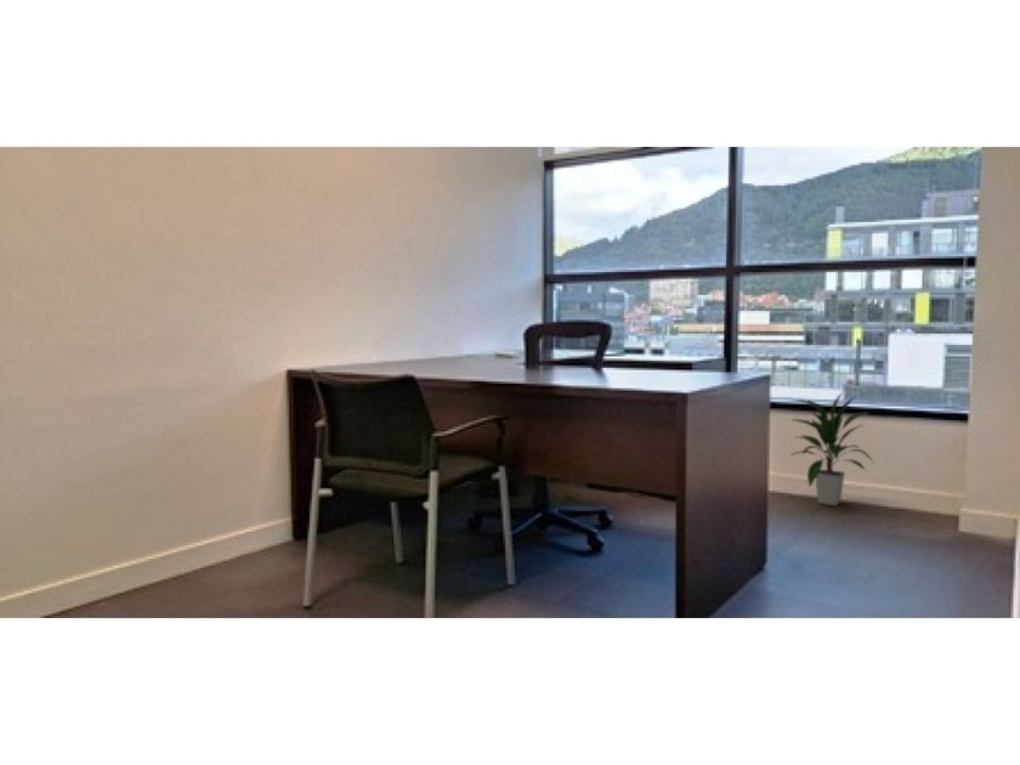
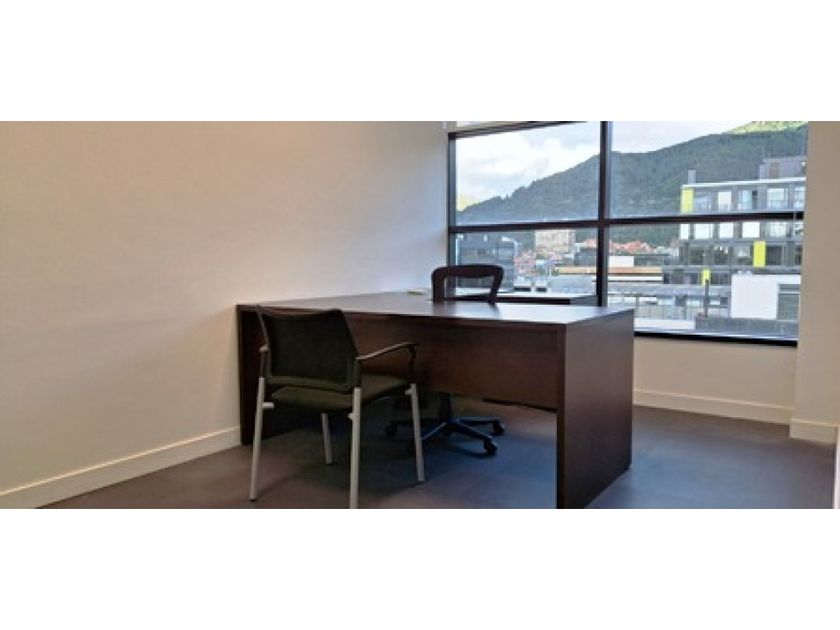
- indoor plant [783,389,875,506]
